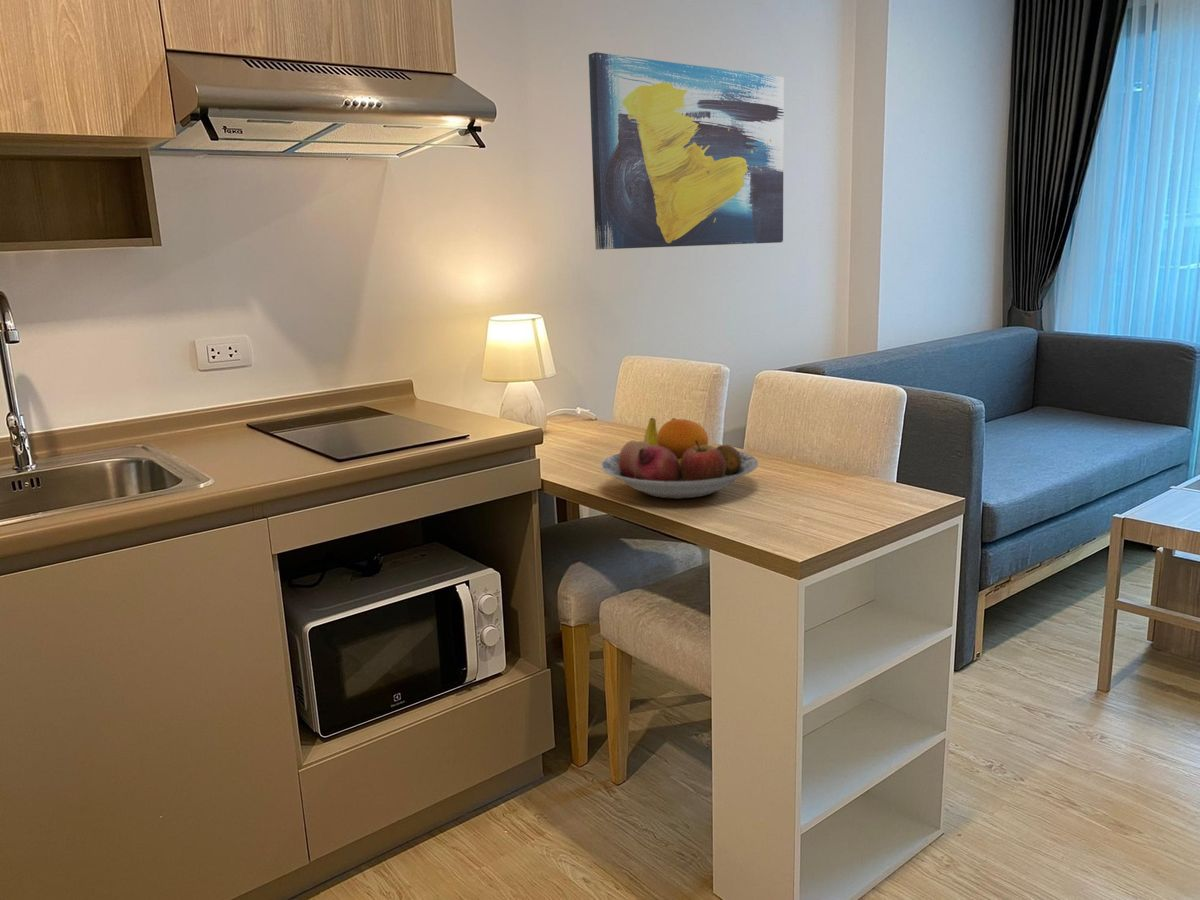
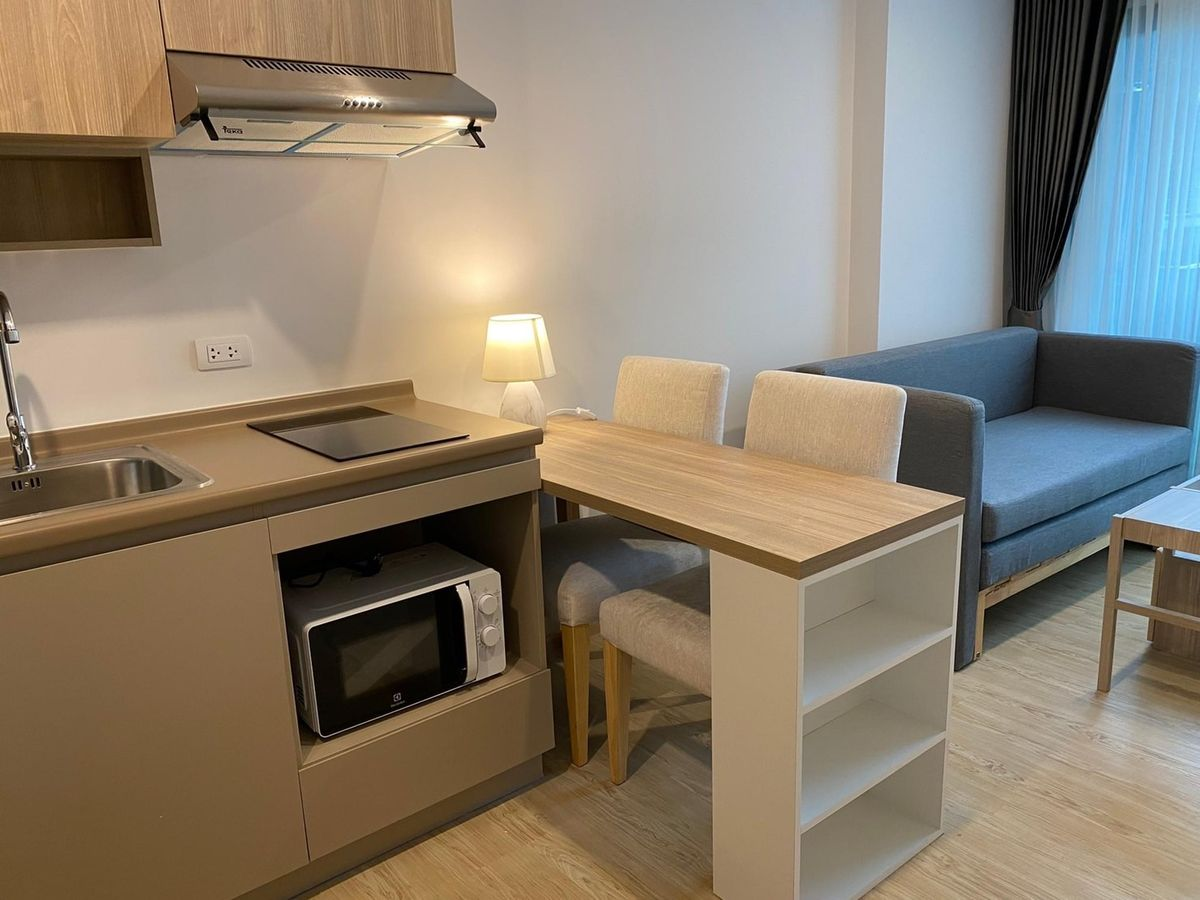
- fruit bowl [600,417,759,500]
- wall art [588,51,785,251]
